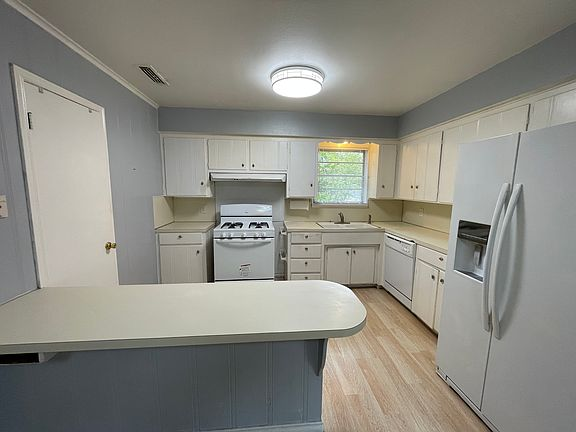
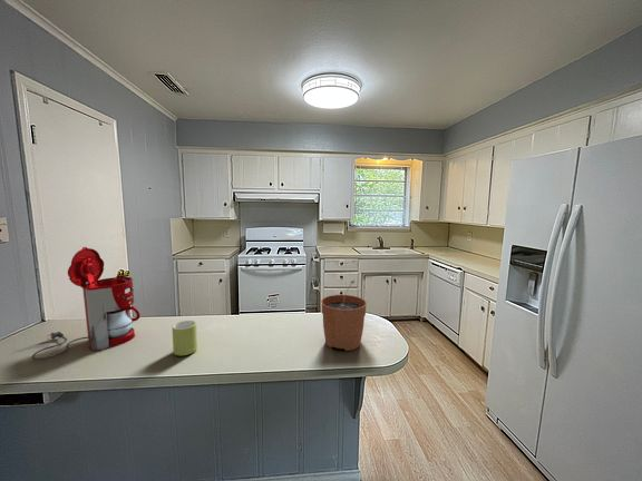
+ mug [172,320,198,357]
+ plant pot [320,279,368,352]
+ coffee maker [31,246,142,362]
